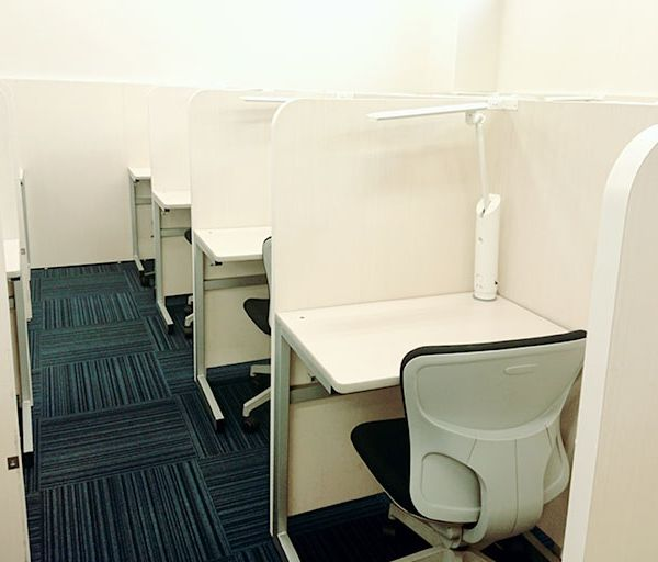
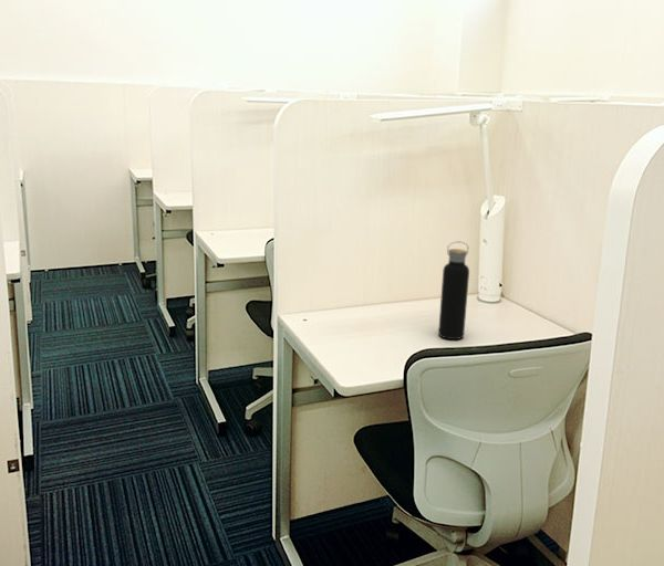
+ water bottle [437,241,470,340]
